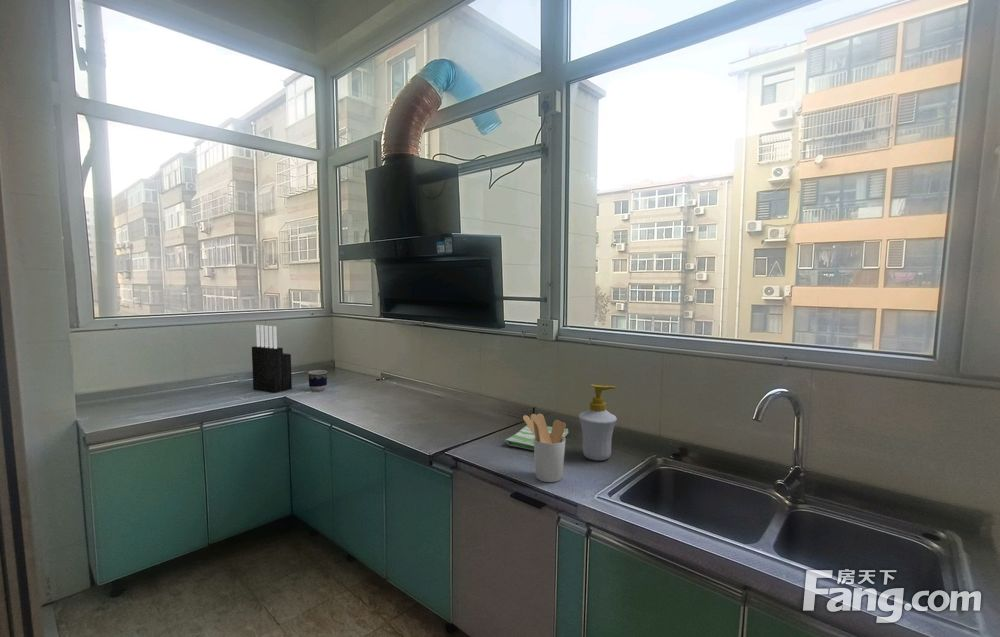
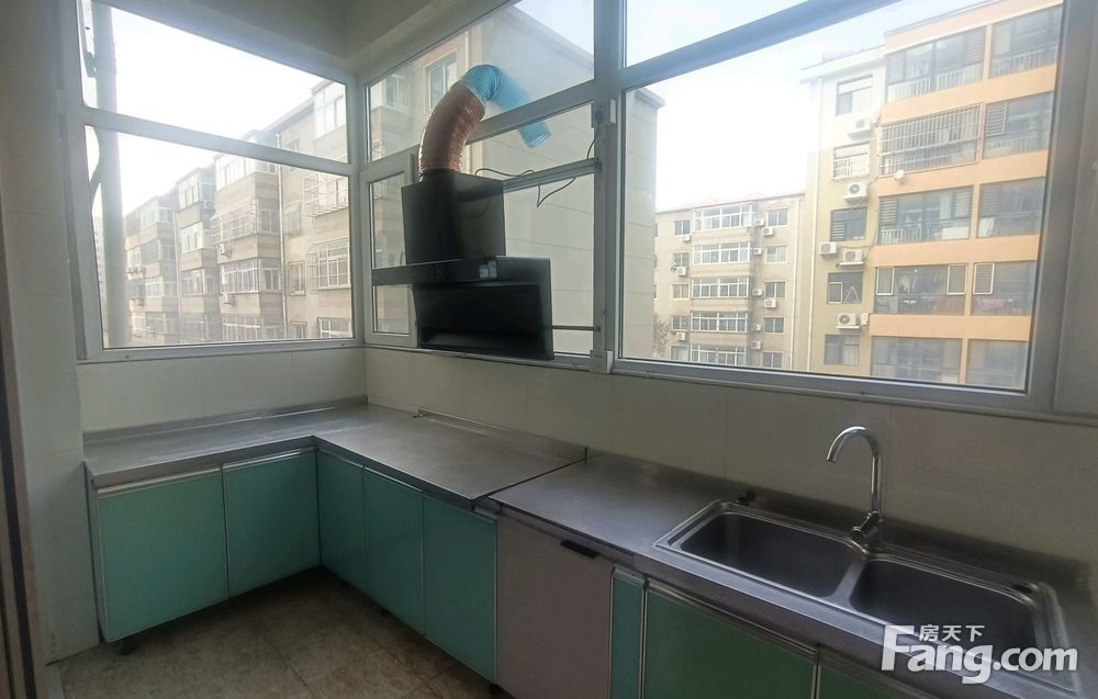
- dish towel [504,424,569,451]
- knife block [251,324,293,394]
- cup [307,369,328,392]
- soap bottle [578,383,618,461]
- utensil holder [522,413,567,483]
